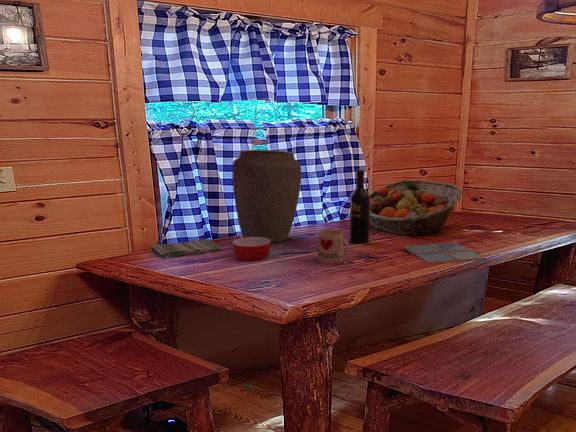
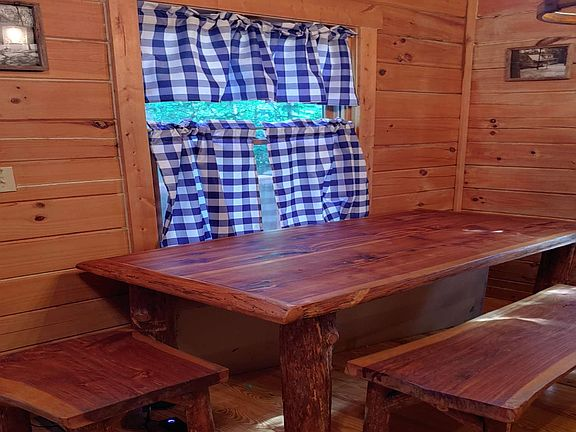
- vase [232,149,302,243]
- drink coaster [402,242,487,264]
- bowl [231,235,272,262]
- mug [317,228,350,265]
- wine bottle [349,168,370,245]
- fruit basket [369,179,463,236]
- dish towel [149,238,222,259]
